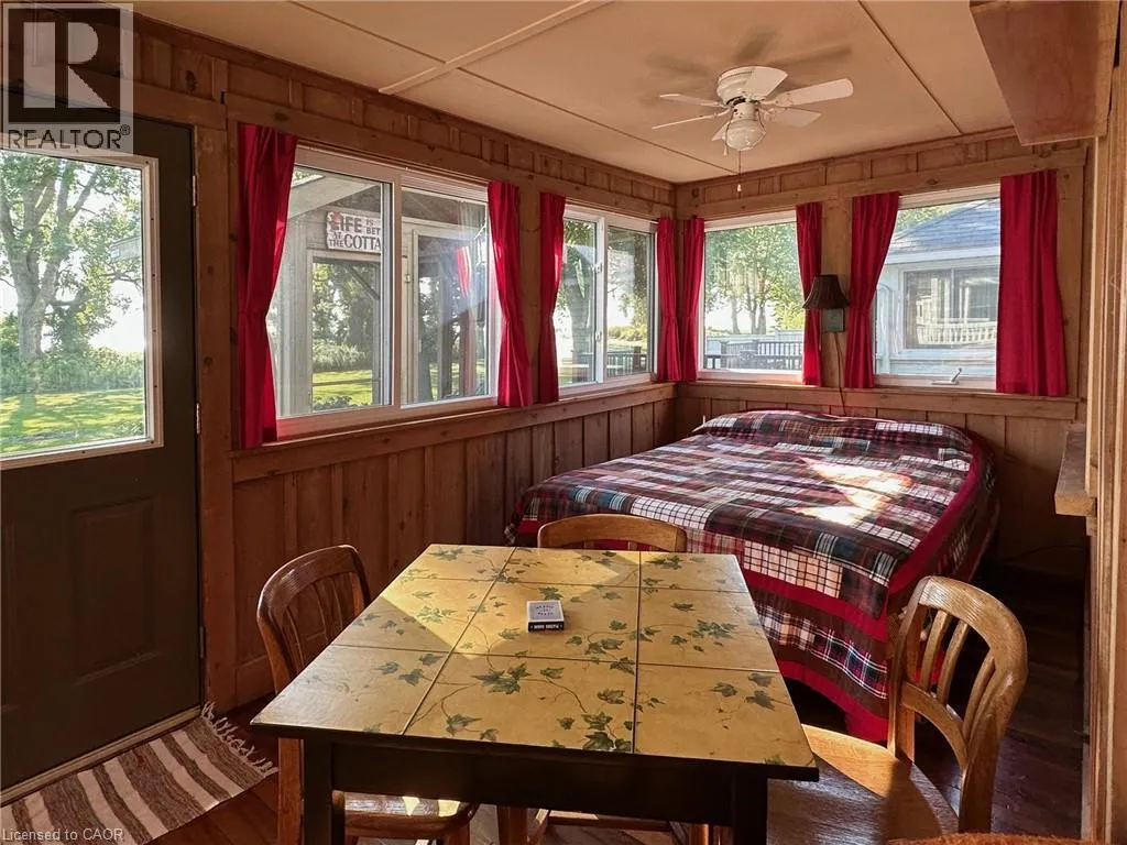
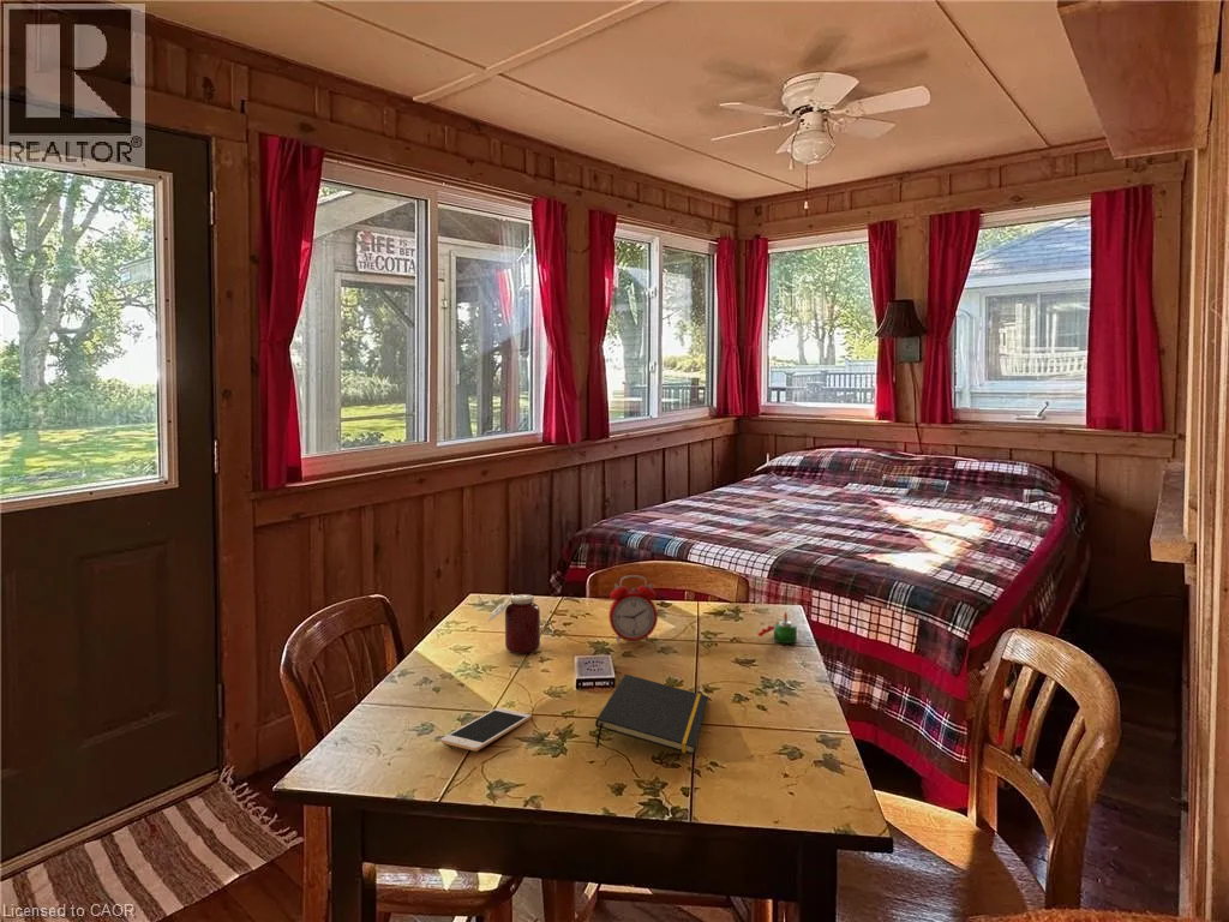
+ alarm clock [607,574,659,643]
+ candle [756,611,798,645]
+ notepad [594,673,709,756]
+ cell phone [439,707,533,752]
+ jar [487,593,541,654]
